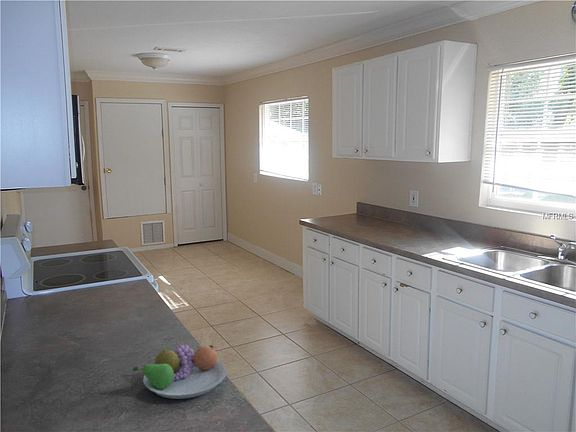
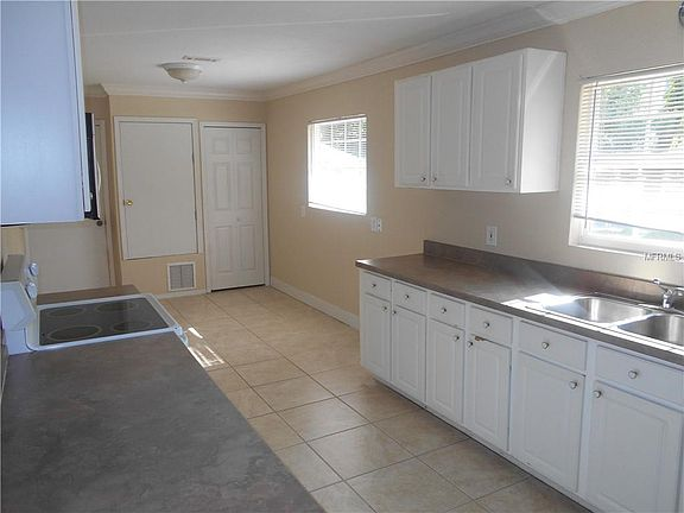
- fruit bowl [132,344,228,400]
